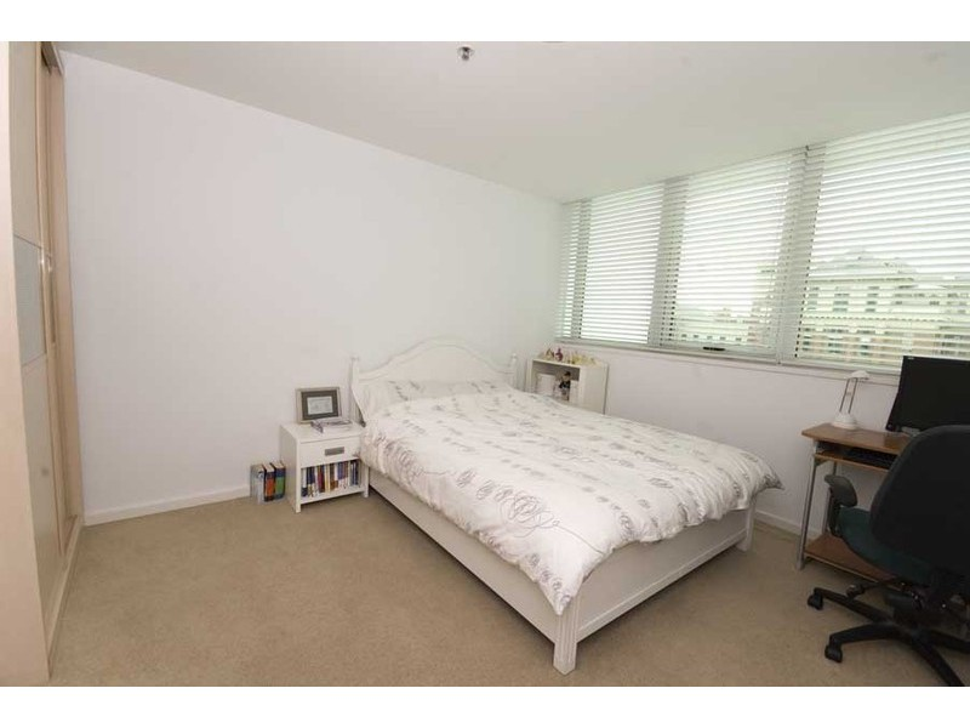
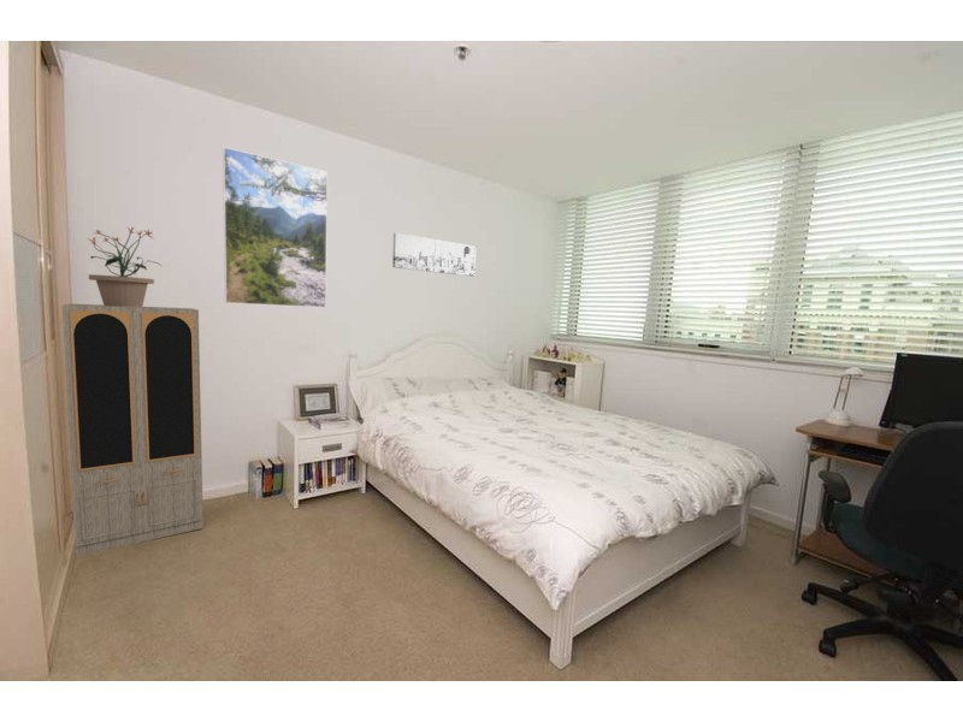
+ potted plant [88,225,164,307]
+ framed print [221,146,329,309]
+ cabinet [61,303,205,557]
+ wall art [391,232,477,278]
